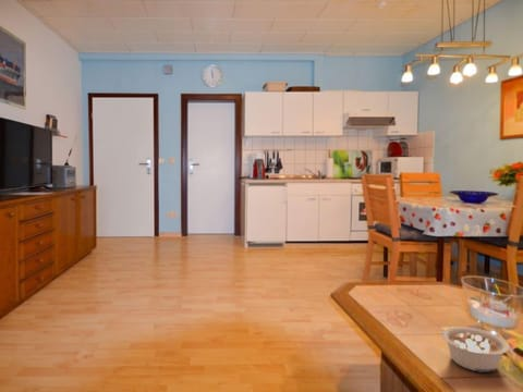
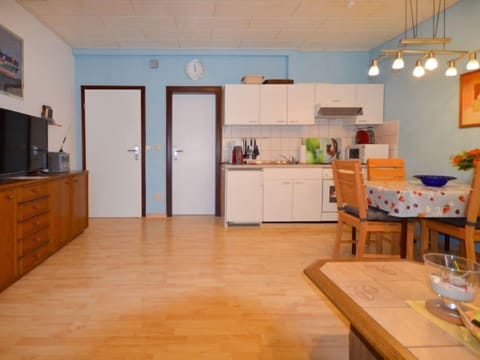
- legume [441,326,511,373]
